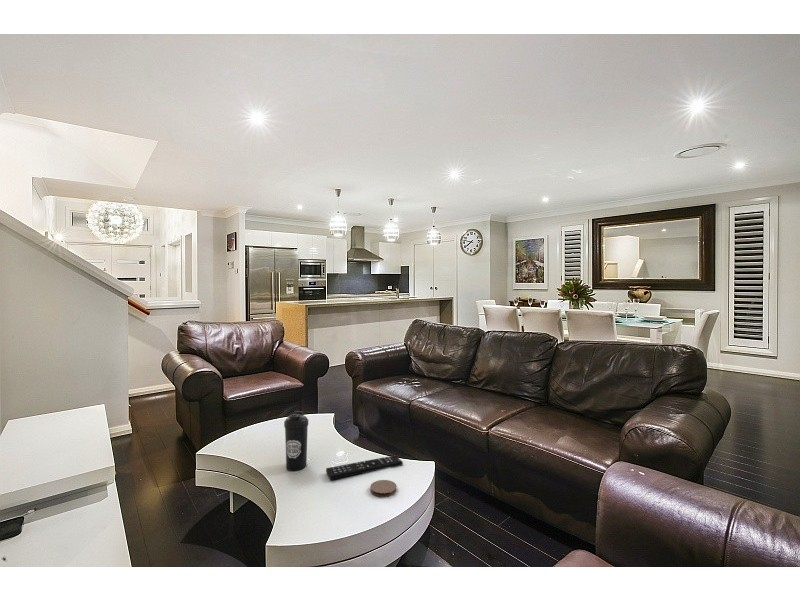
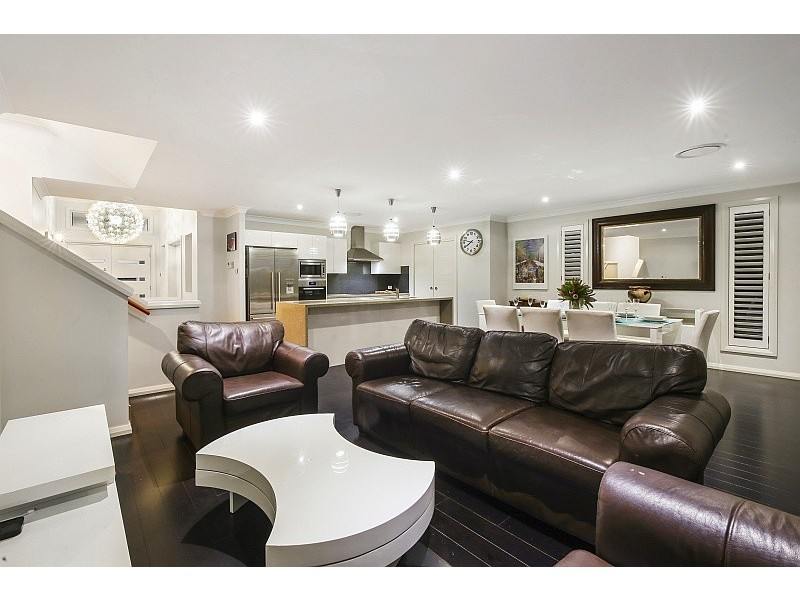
- coaster [369,479,398,498]
- remote control [325,454,404,481]
- water bottle [283,410,309,472]
